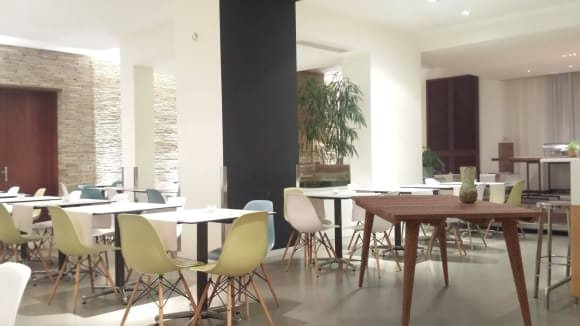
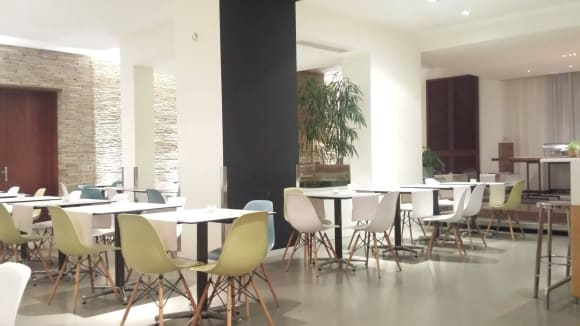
- vase [458,165,479,204]
- dining table [350,193,545,326]
